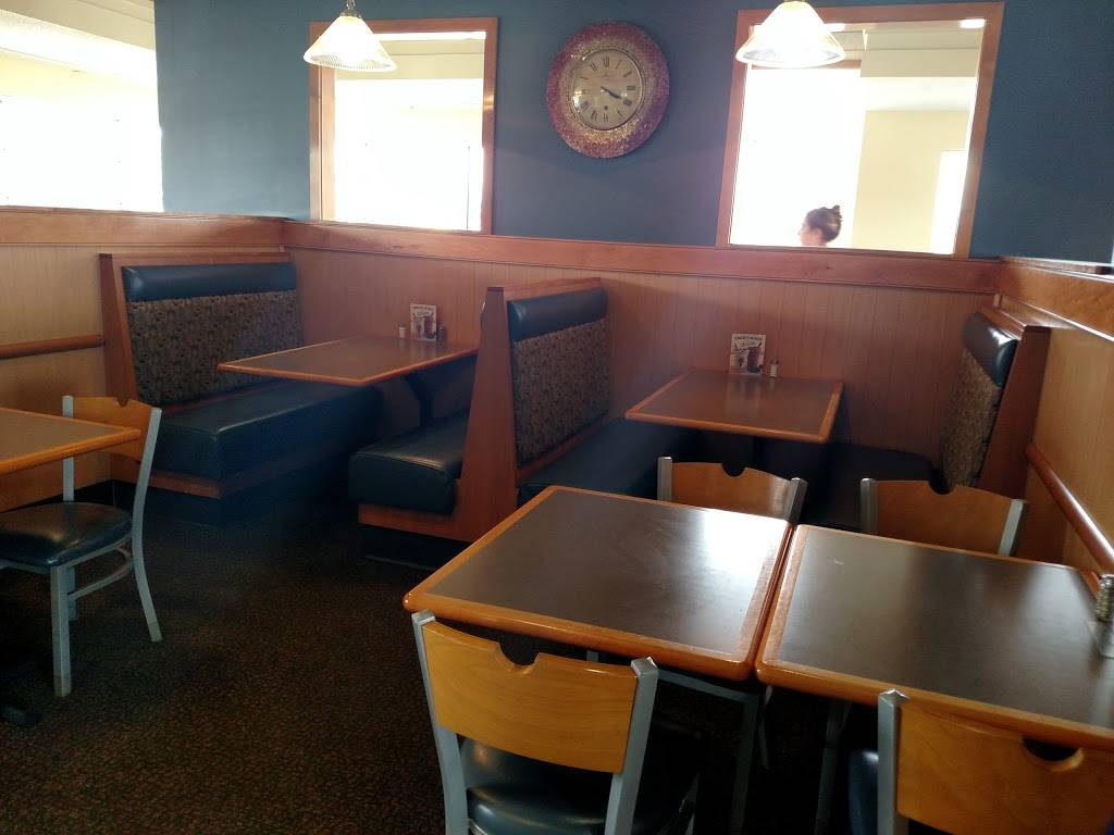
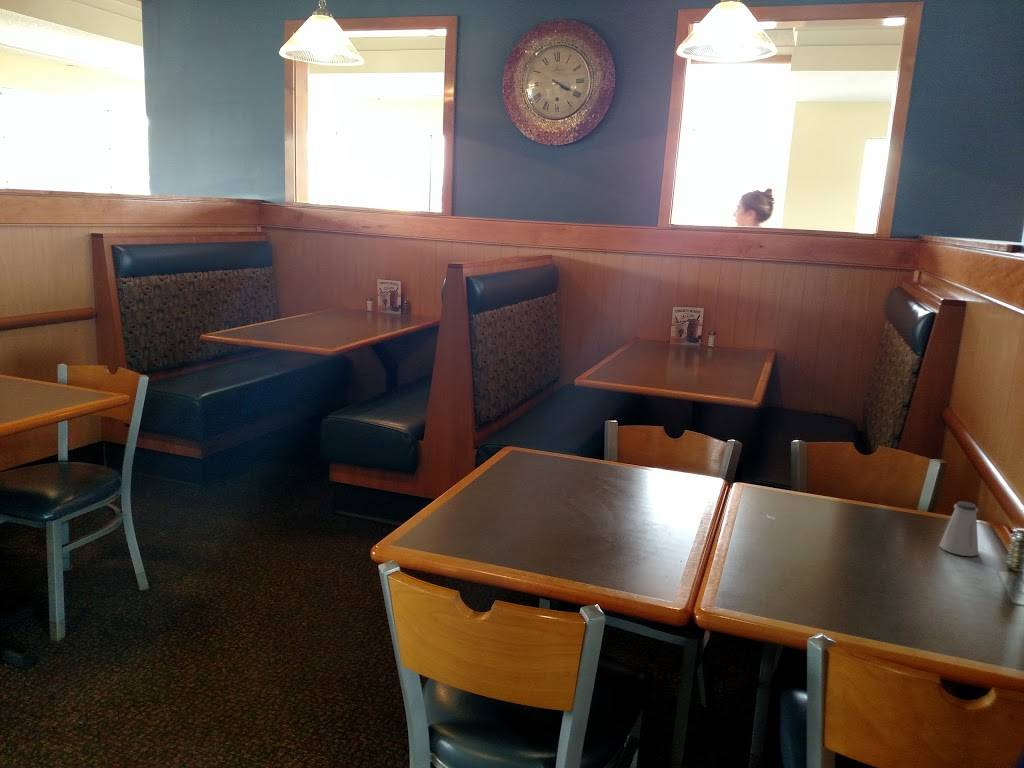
+ saltshaker [938,500,979,557]
